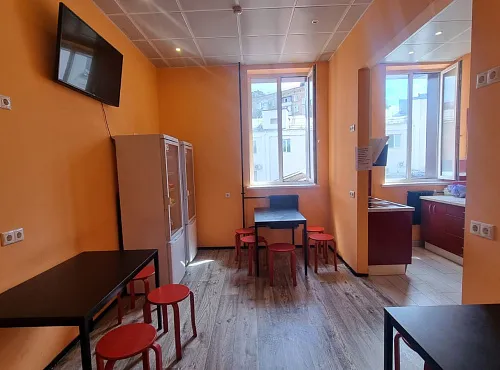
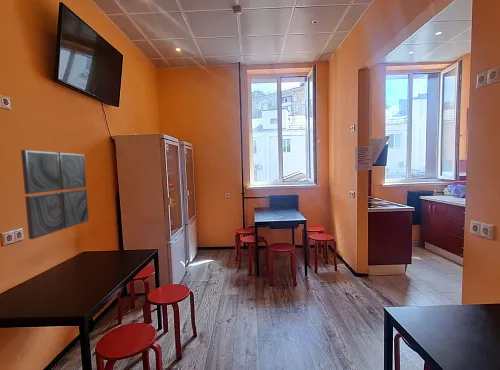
+ wall art [20,149,90,240]
